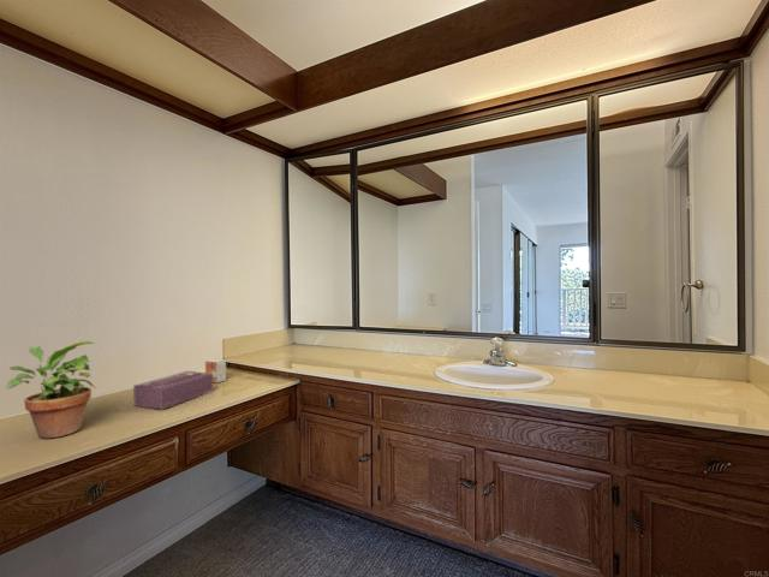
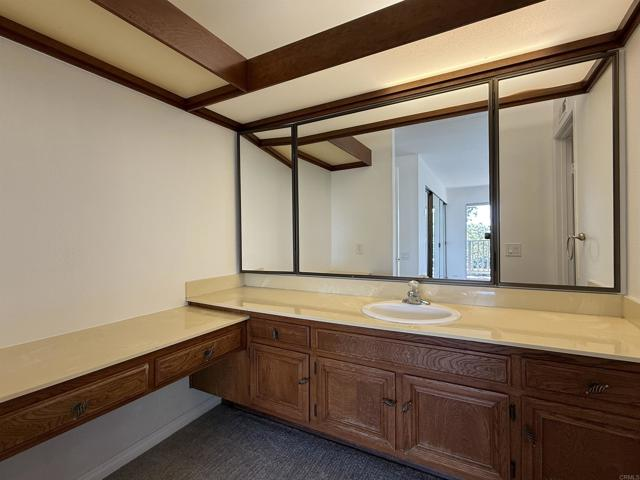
- small box [204,358,227,385]
- potted plant [5,339,97,440]
- tissue box [132,370,214,410]
